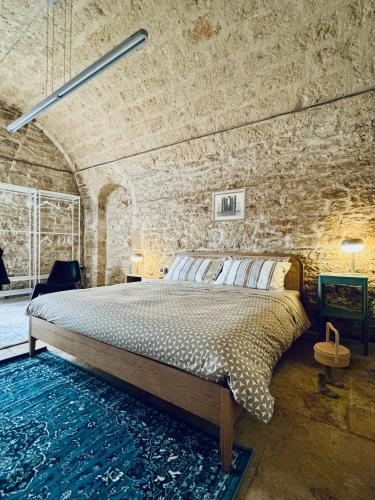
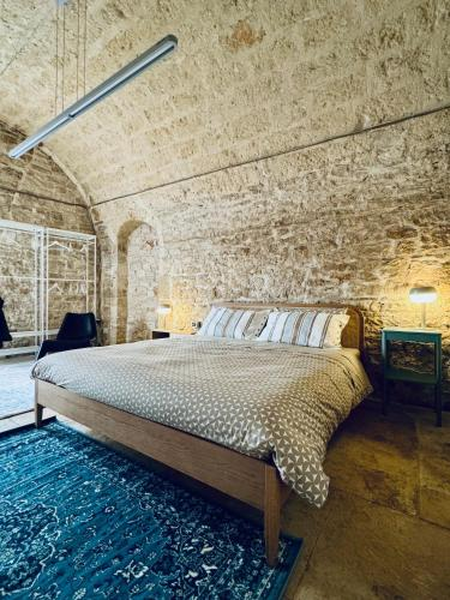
- wall art [211,188,247,223]
- basket [313,321,351,368]
- boots [316,365,345,399]
